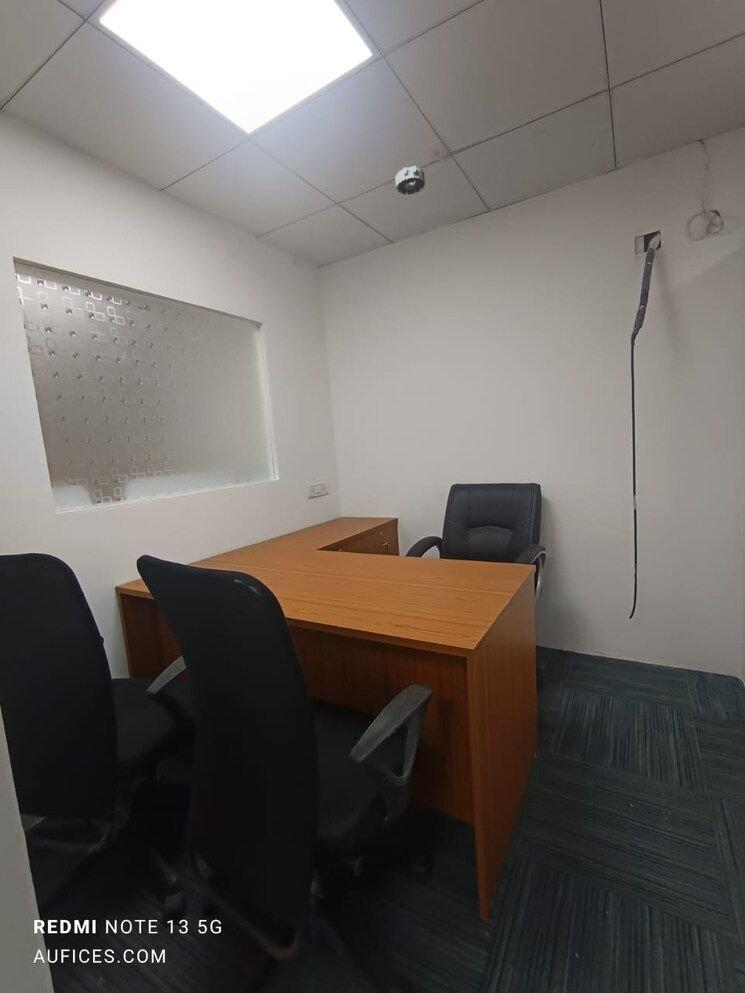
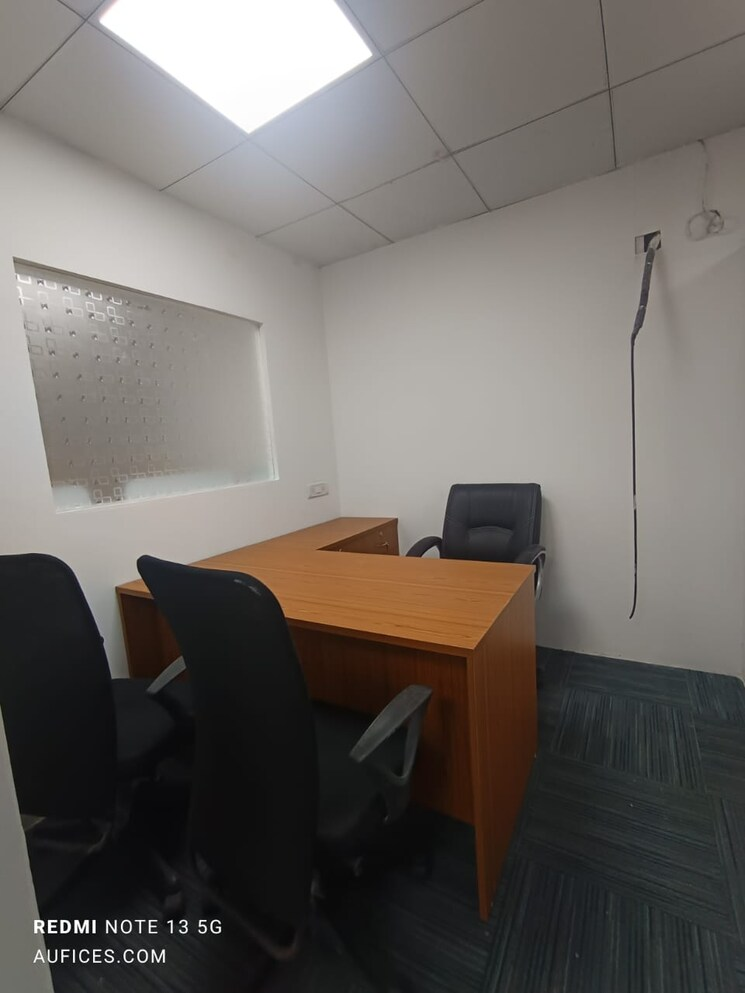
- smoke detector [395,165,426,196]
